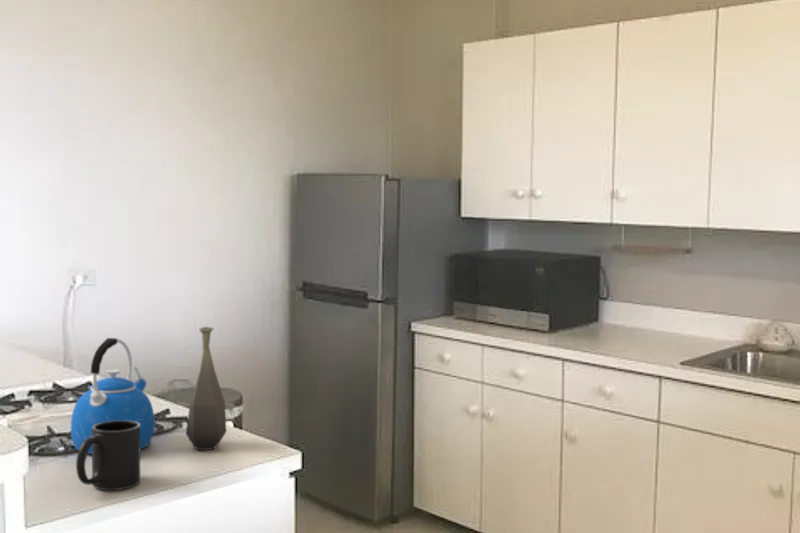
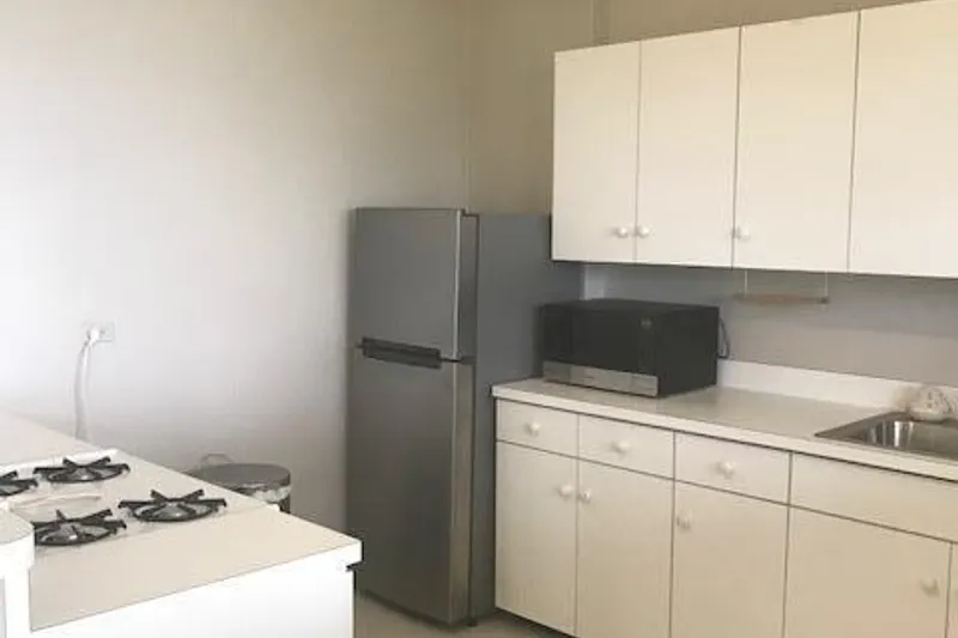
- mug [75,420,141,491]
- bottle [185,326,227,451]
- kettle [70,337,156,455]
